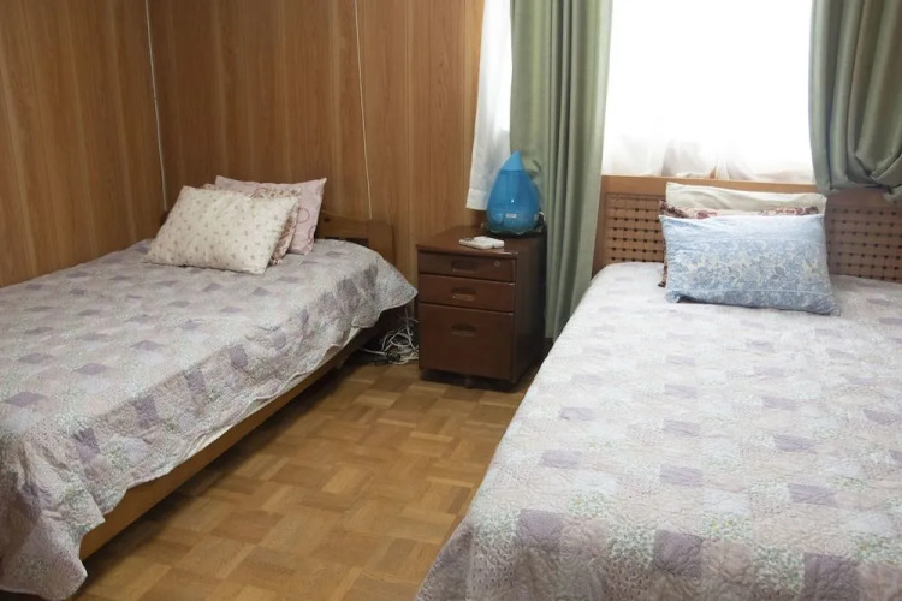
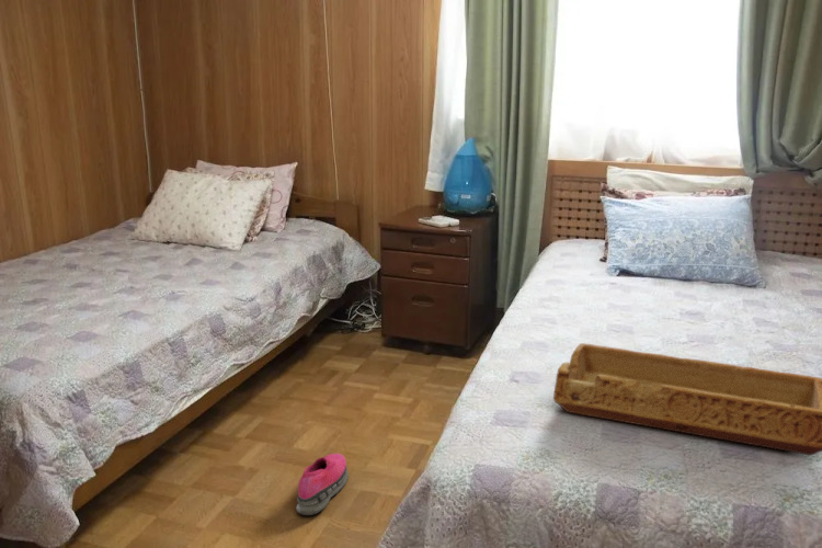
+ tray [552,342,822,456]
+ shoe [295,453,350,516]
